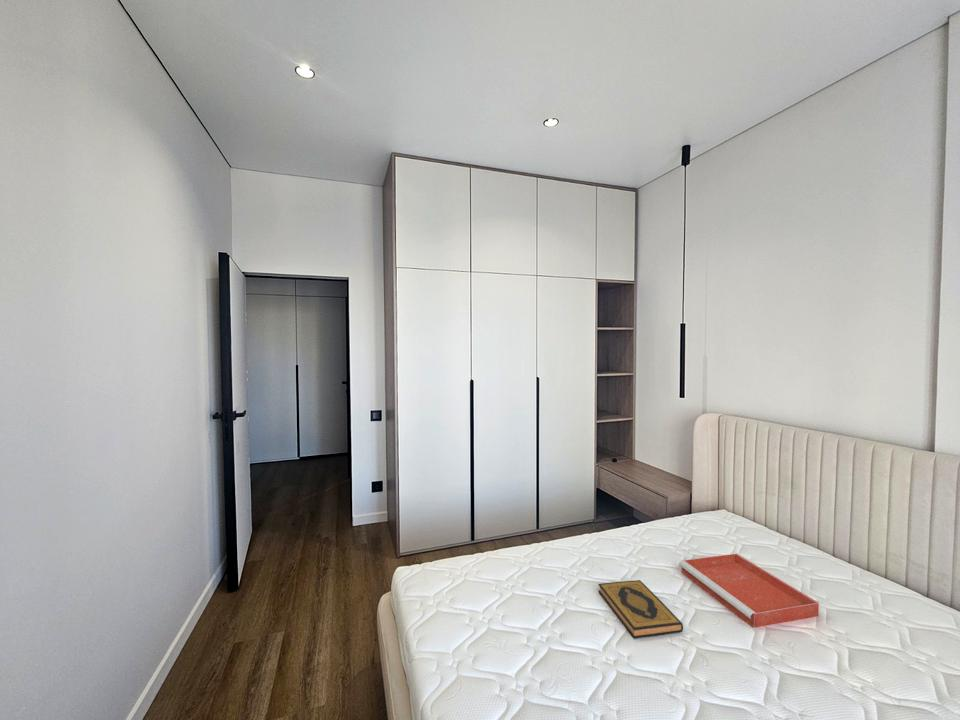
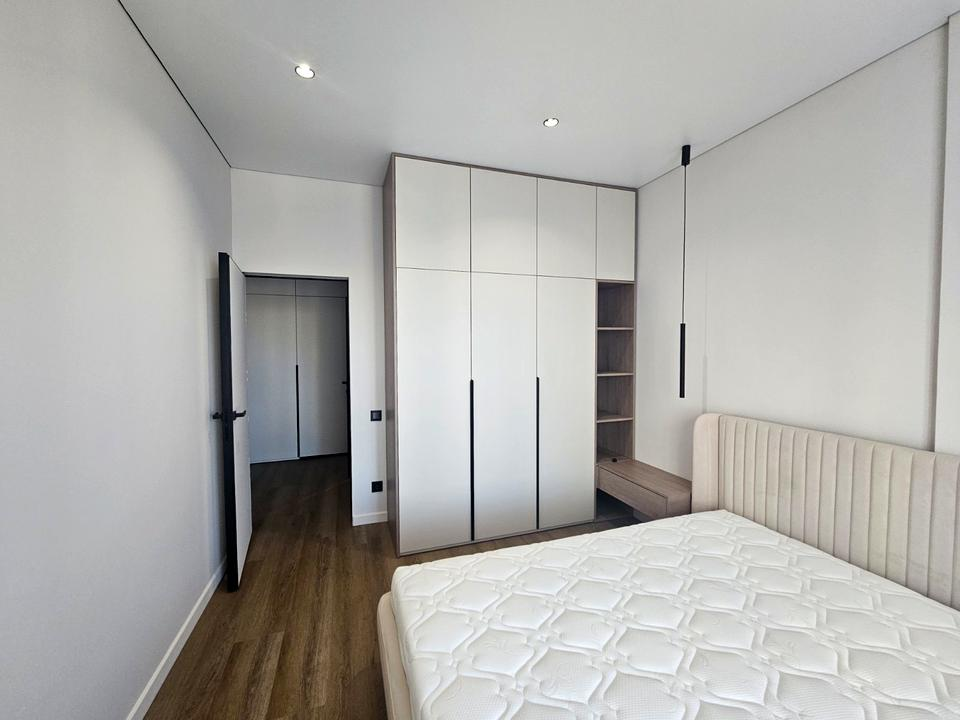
- tray [678,553,820,629]
- hardback book [597,579,684,639]
